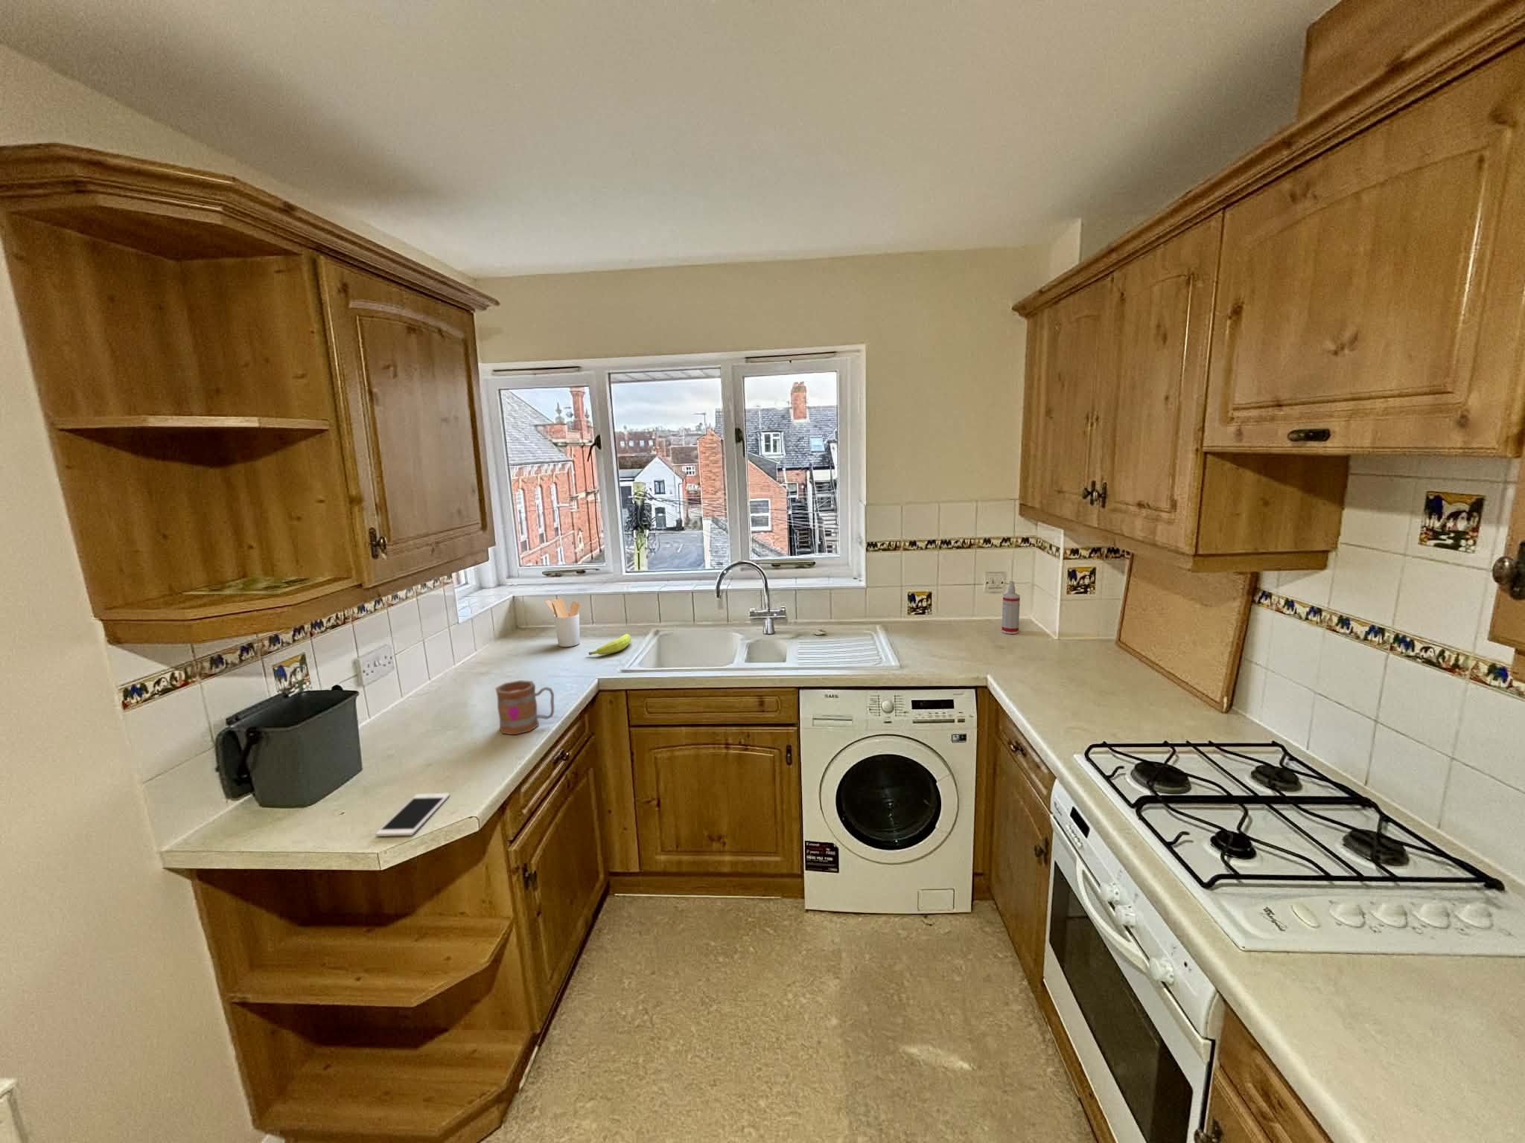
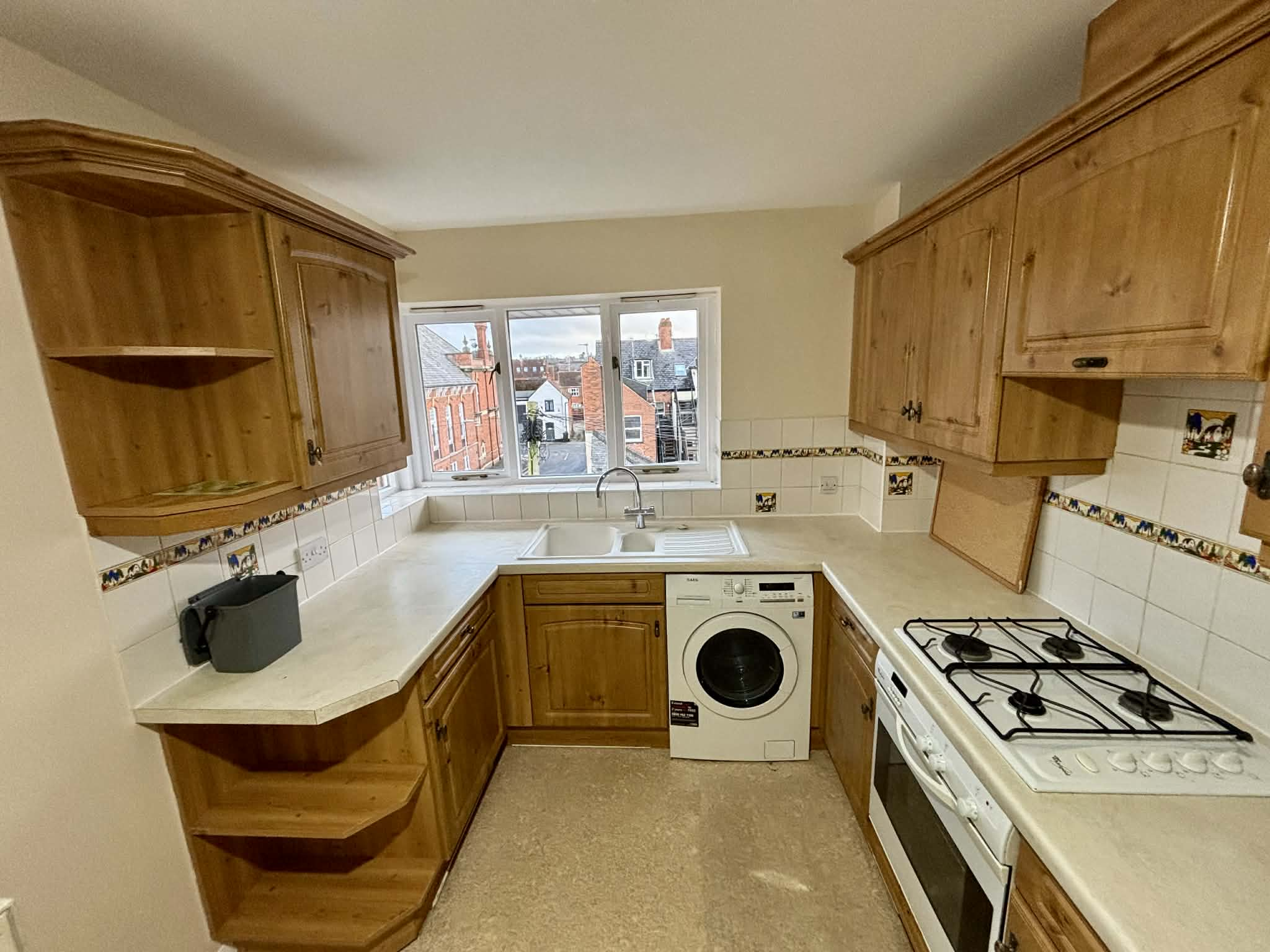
- cell phone [375,792,450,837]
- fruit [588,633,632,656]
- mug [495,680,555,735]
- utensil holder [545,598,581,647]
- spray bottle [1000,580,1021,635]
